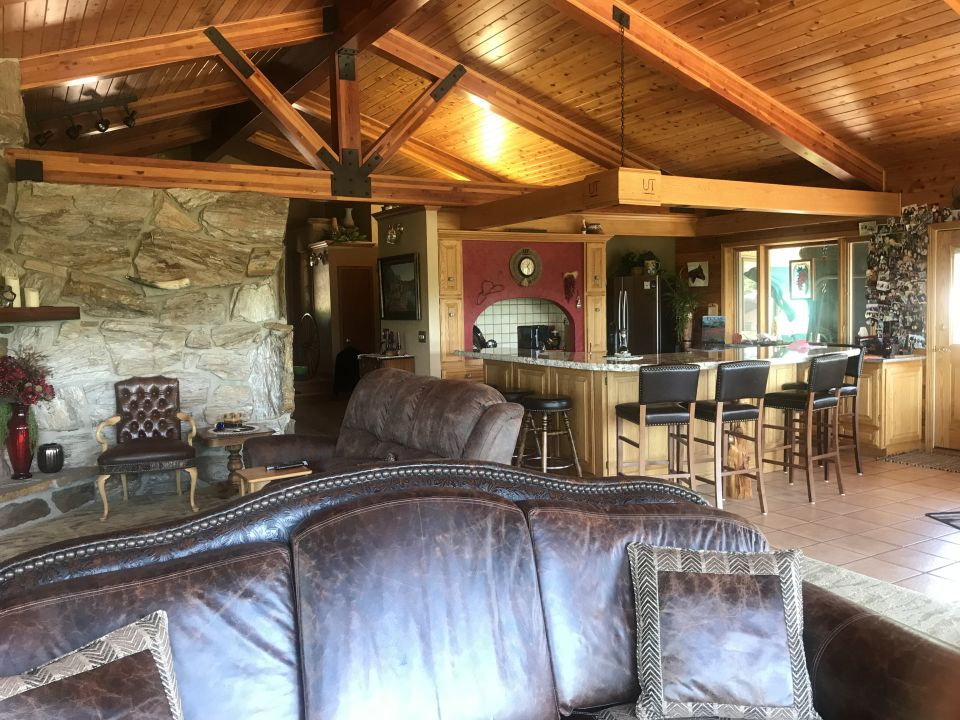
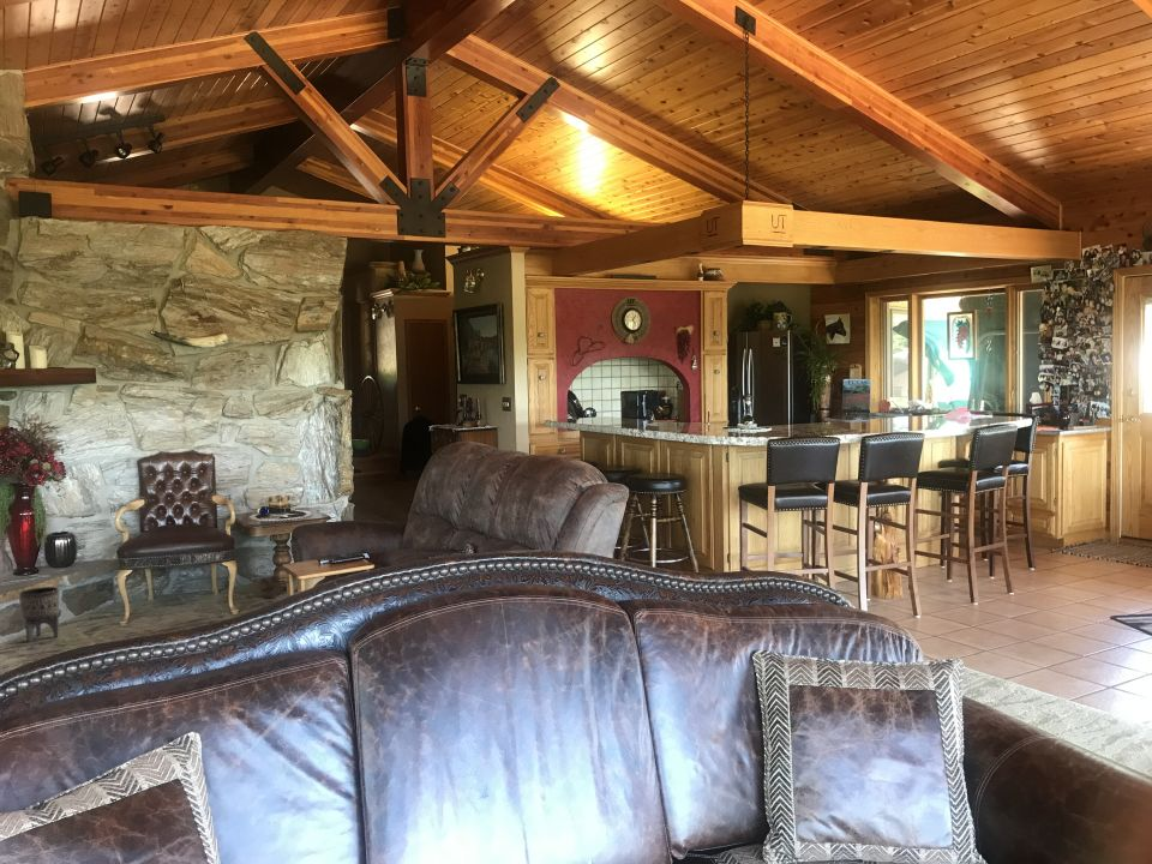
+ planter [18,586,60,643]
